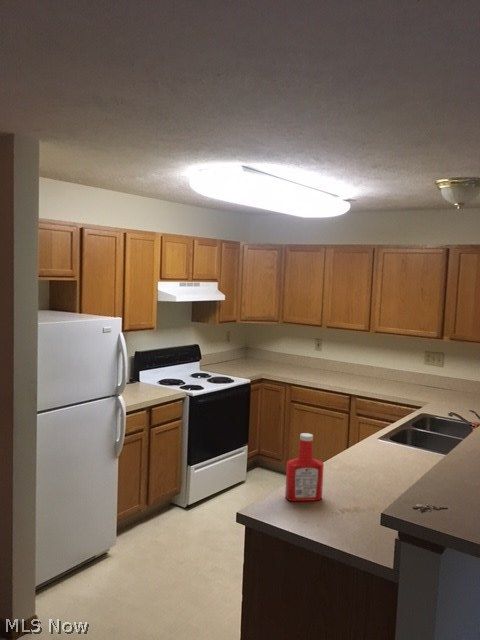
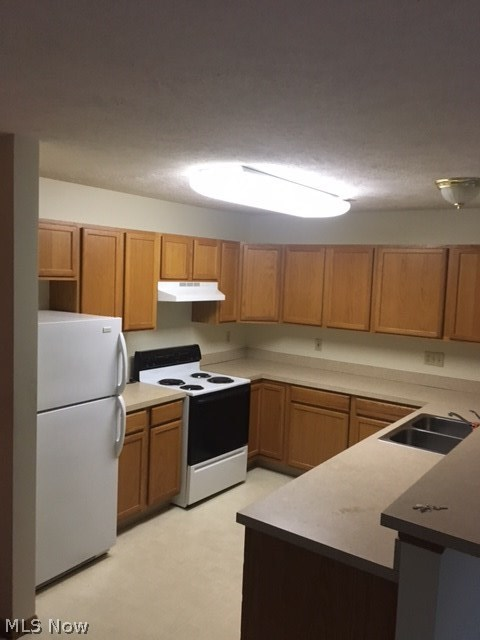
- soap bottle [284,432,325,502]
